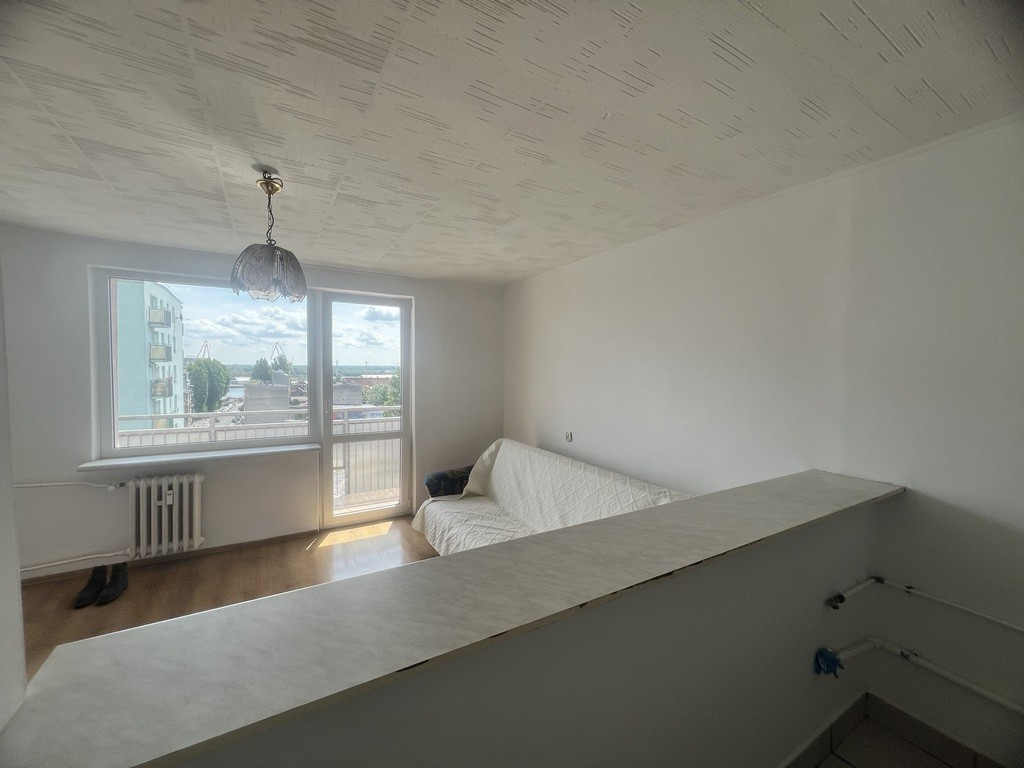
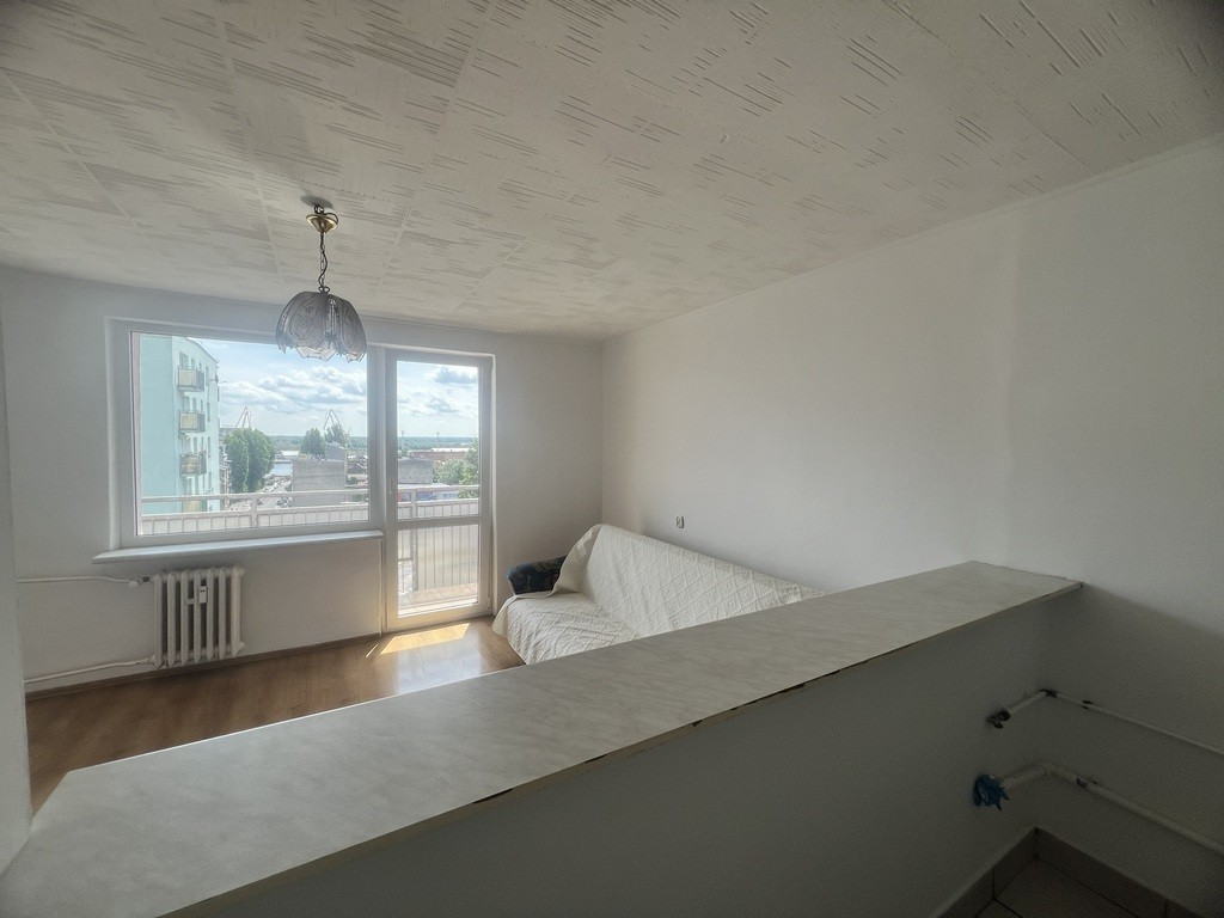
- boots [73,561,130,608]
